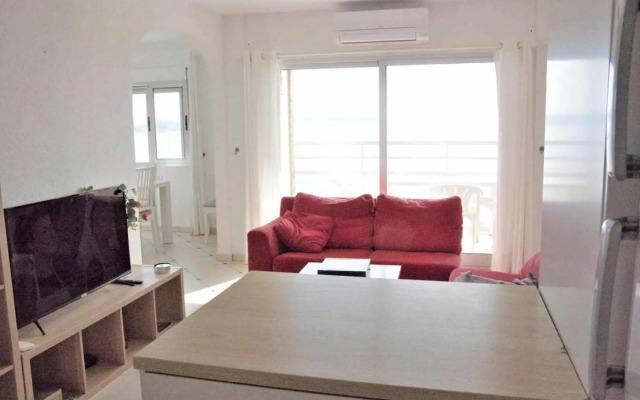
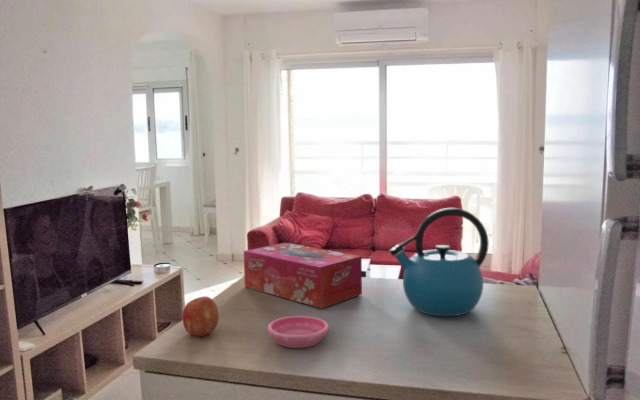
+ saucer [267,315,330,349]
+ kettle [388,207,490,317]
+ tissue box [243,242,363,309]
+ fruit [182,295,220,337]
